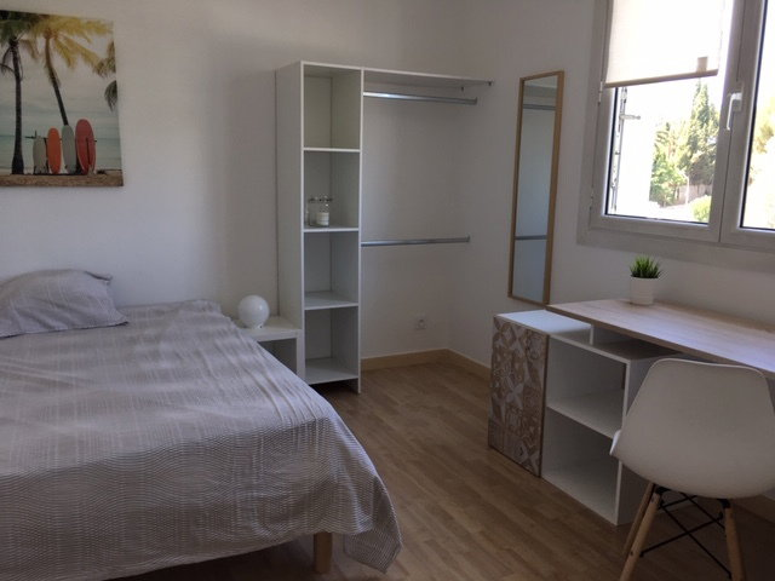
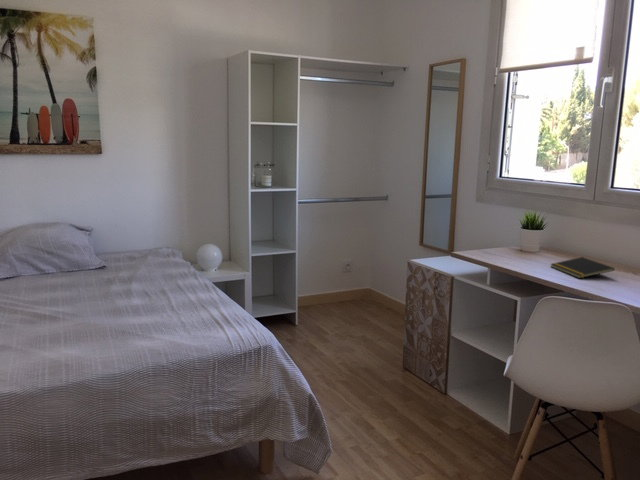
+ notepad [550,256,615,279]
